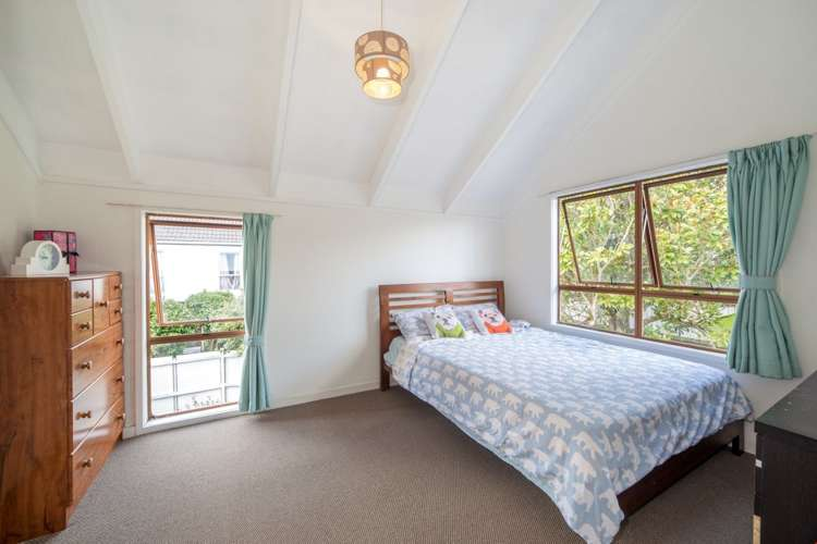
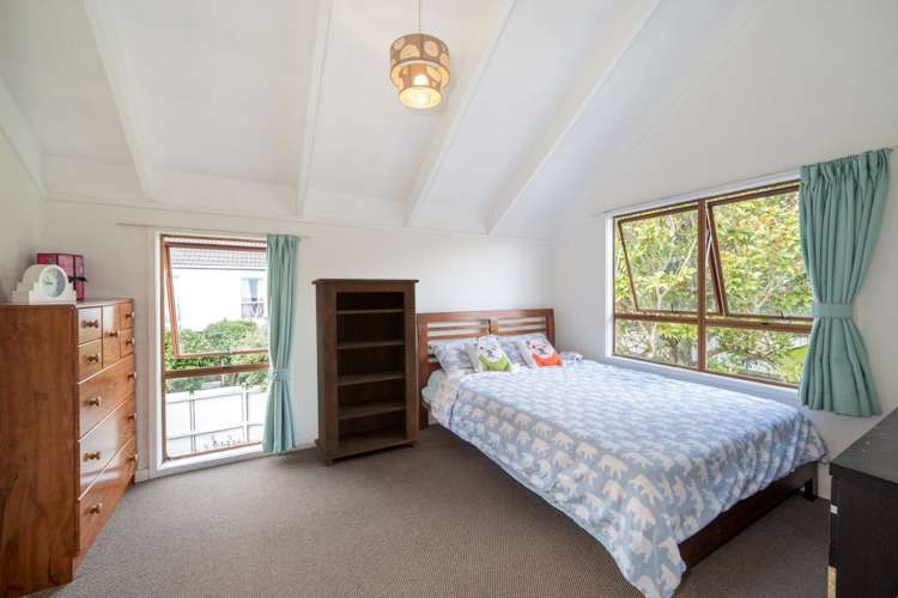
+ bookshelf [310,277,423,466]
